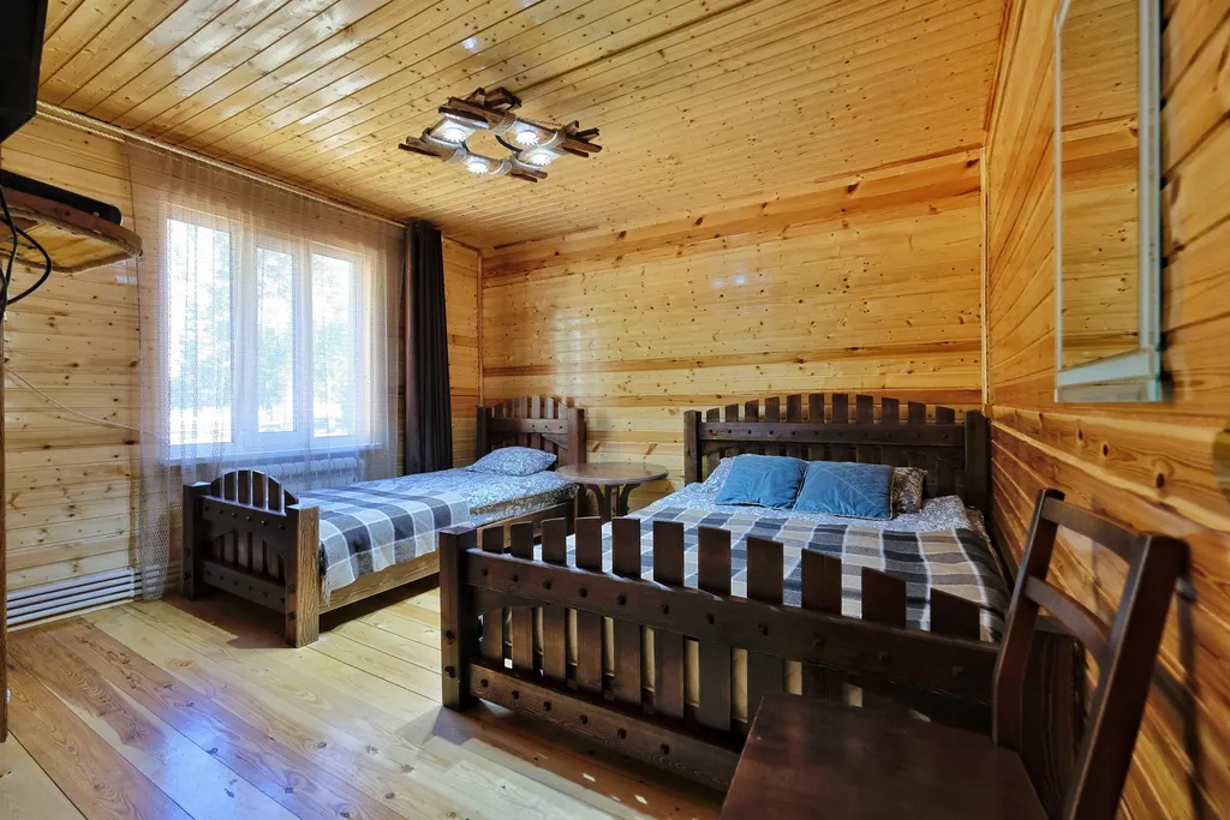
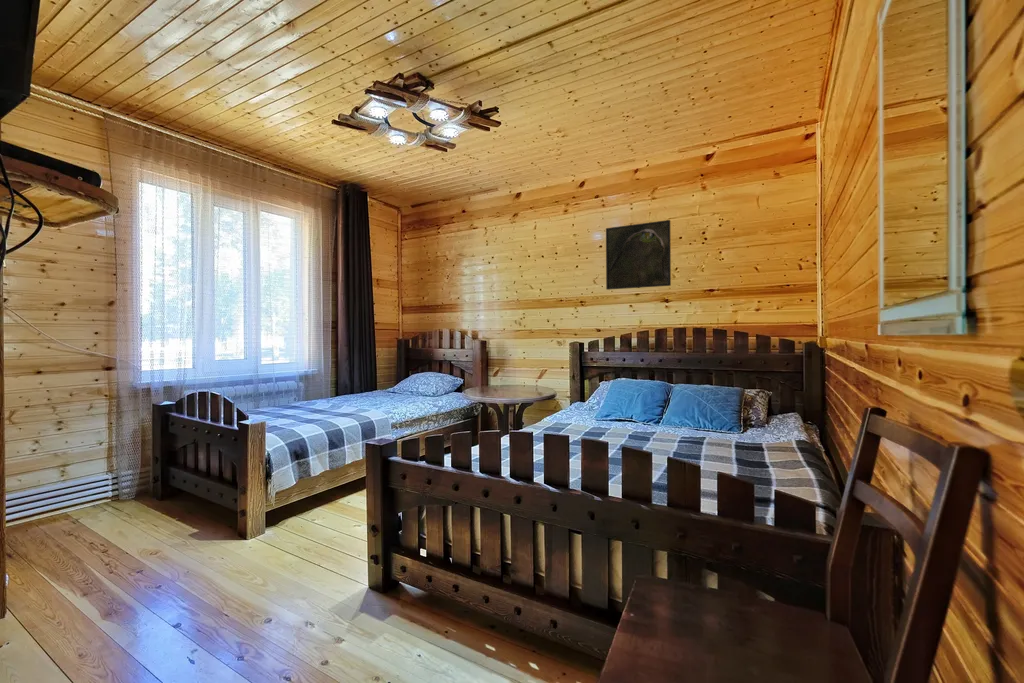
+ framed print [605,219,672,291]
